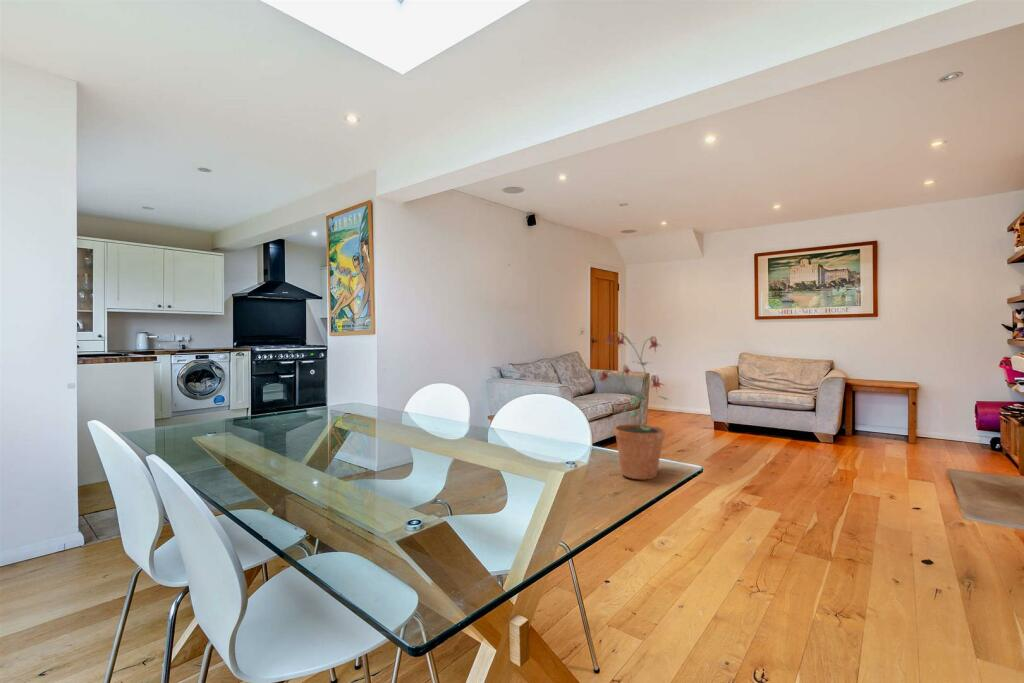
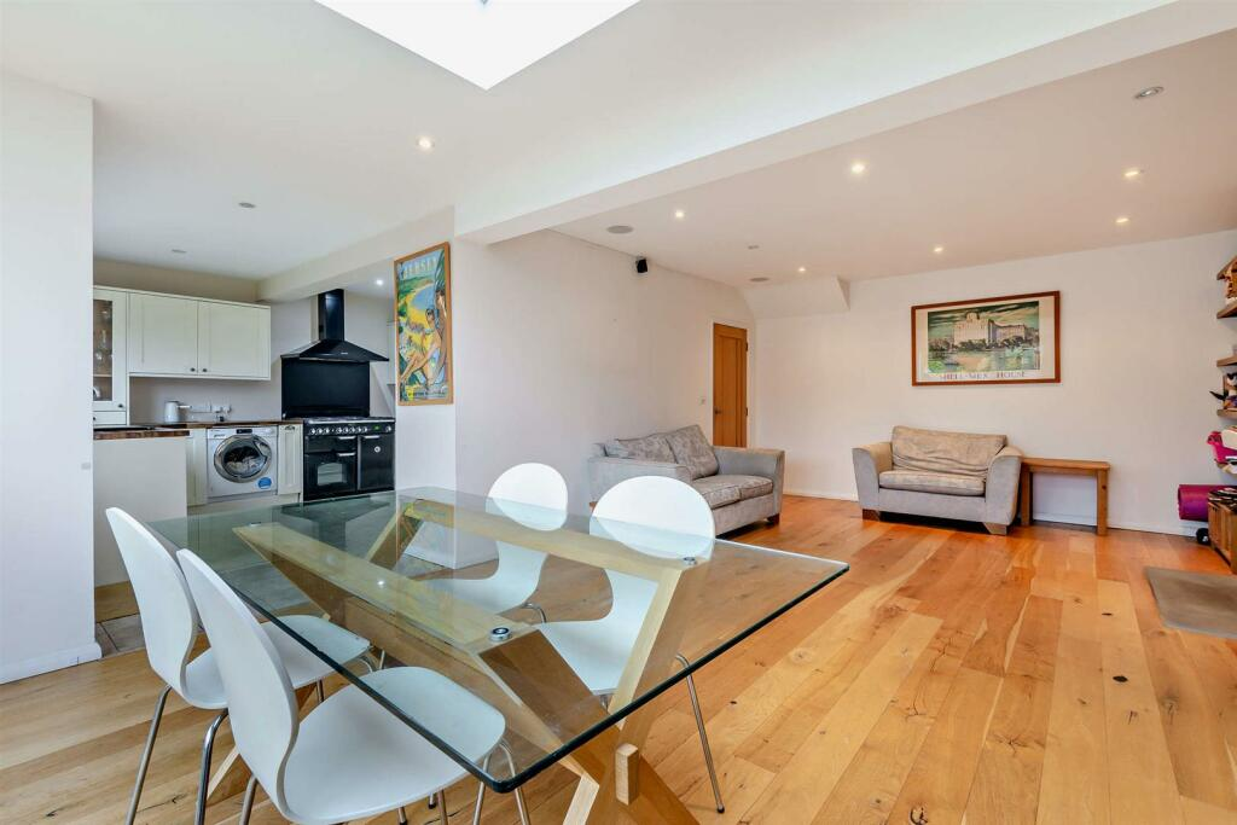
- potted plant [598,331,671,481]
